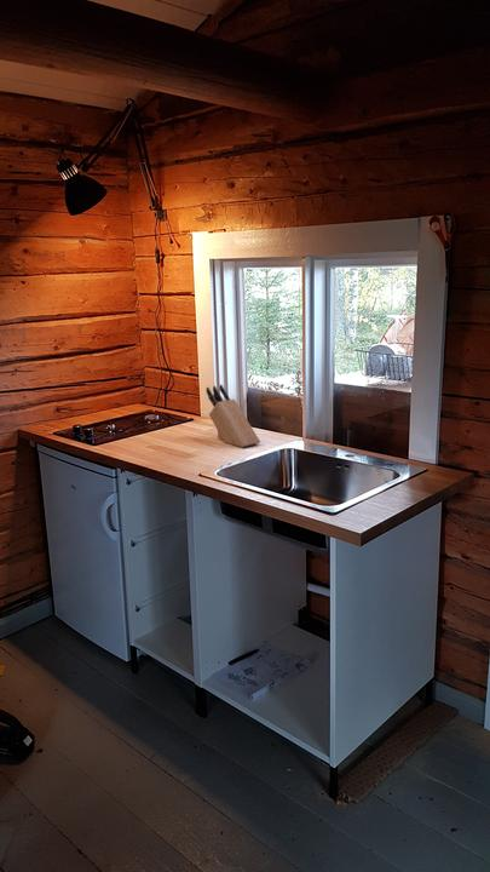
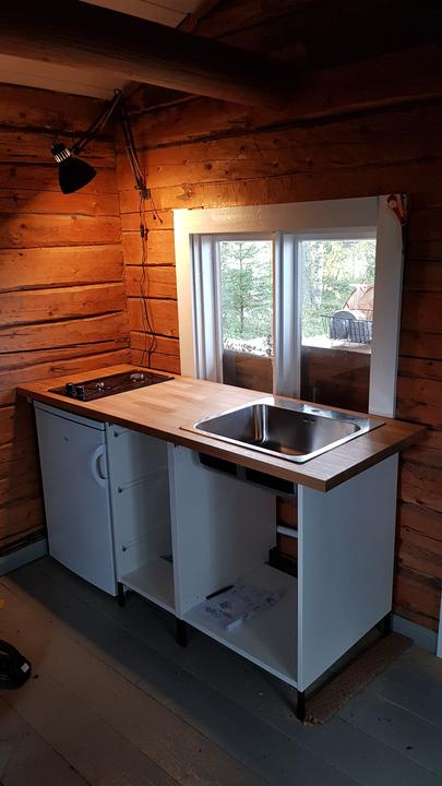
- knife block [204,384,261,448]
